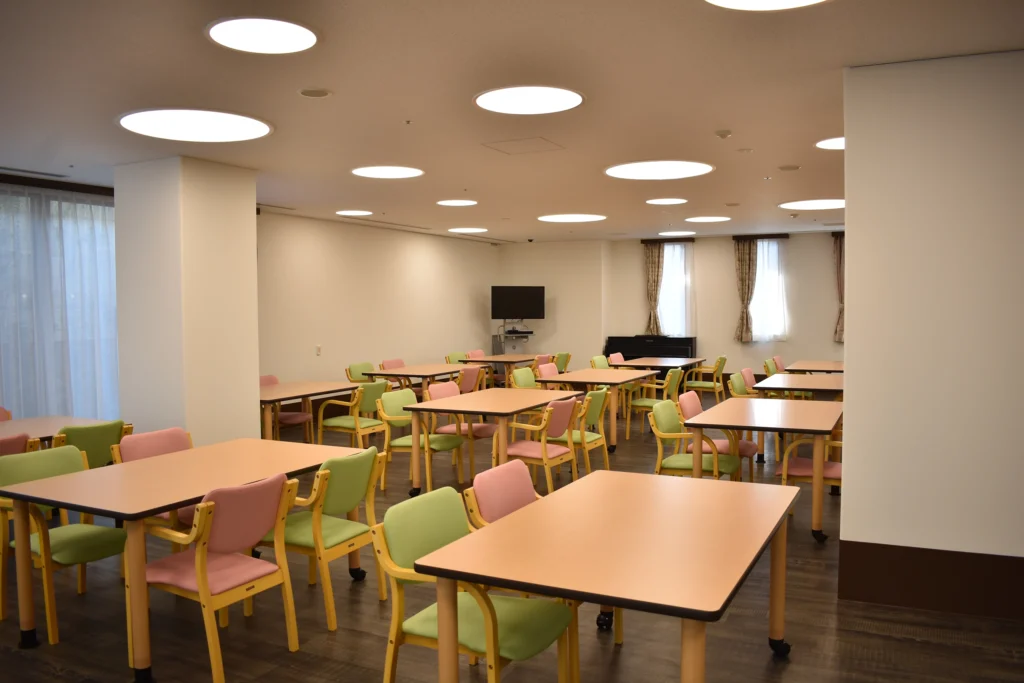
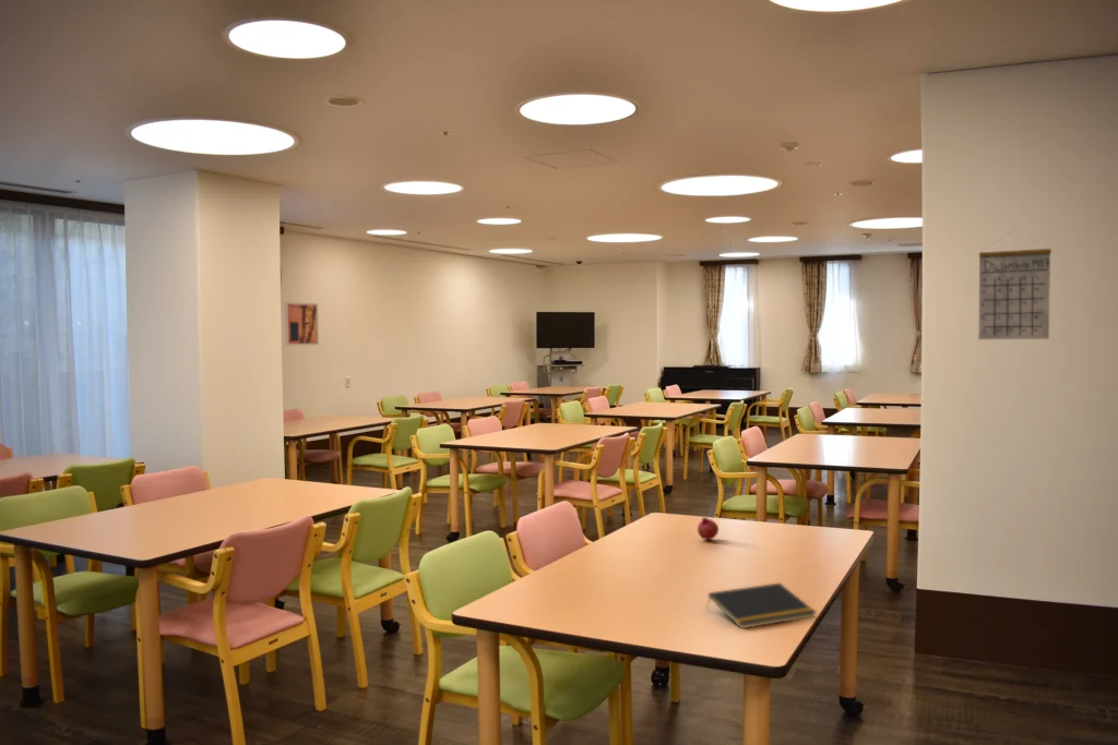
+ notepad [705,581,818,629]
+ wall art [283,301,320,347]
+ fruit [697,516,719,541]
+ calendar [977,229,1052,340]
